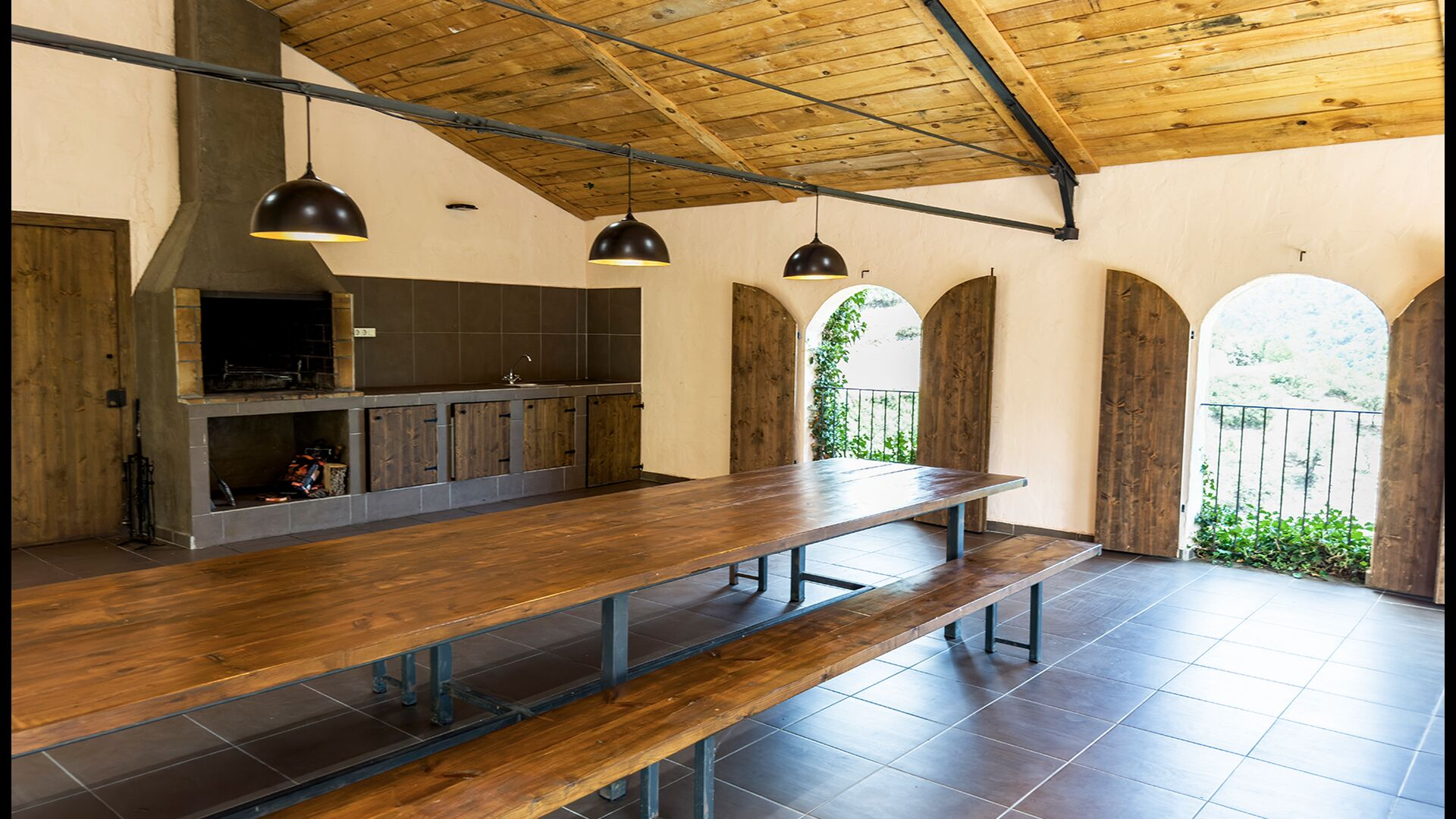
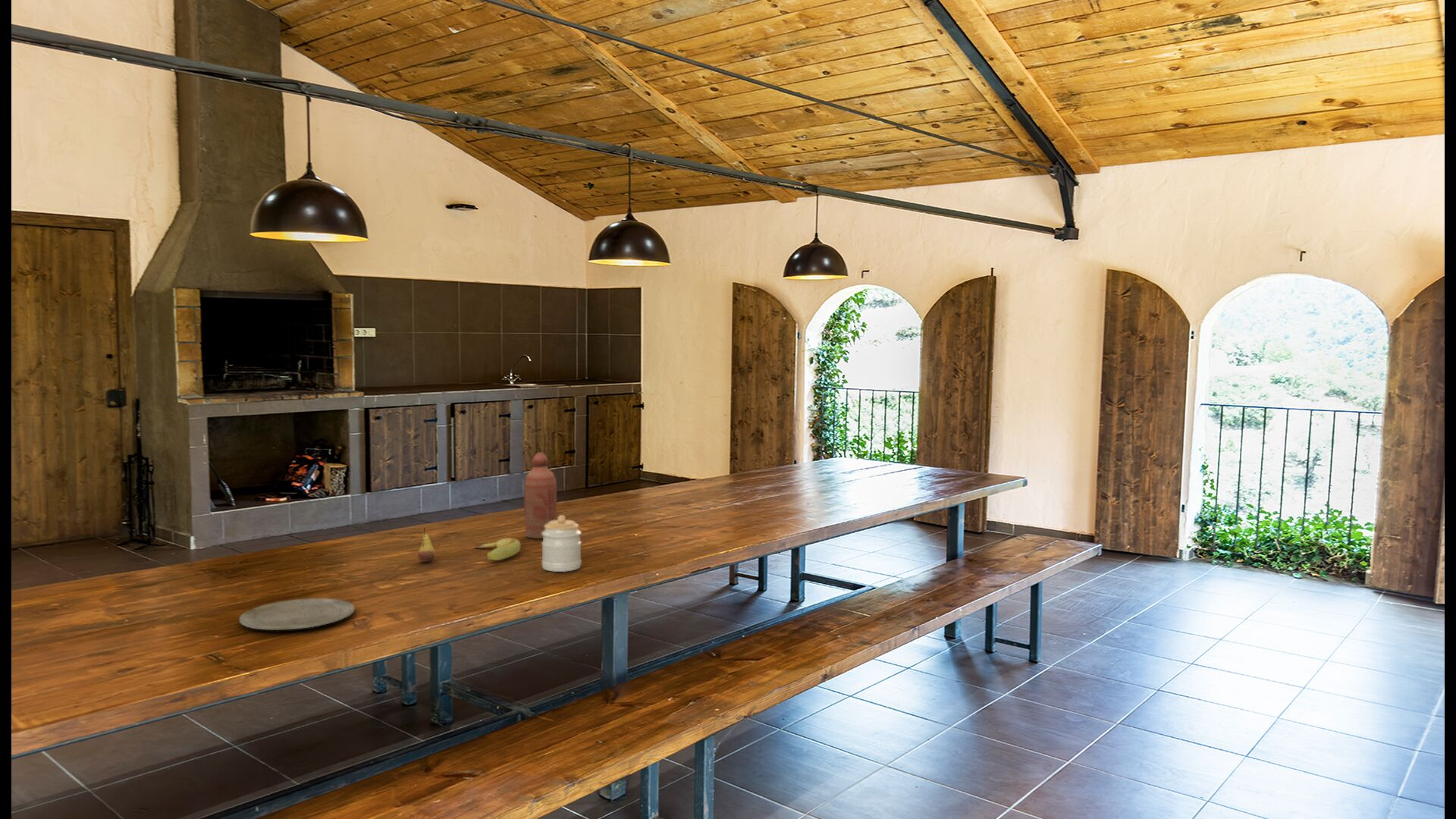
+ jar [541,514,582,573]
+ bottle [523,451,557,539]
+ plate [239,598,355,631]
+ banana [474,537,521,561]
+ fruit [417,527,435,563]
